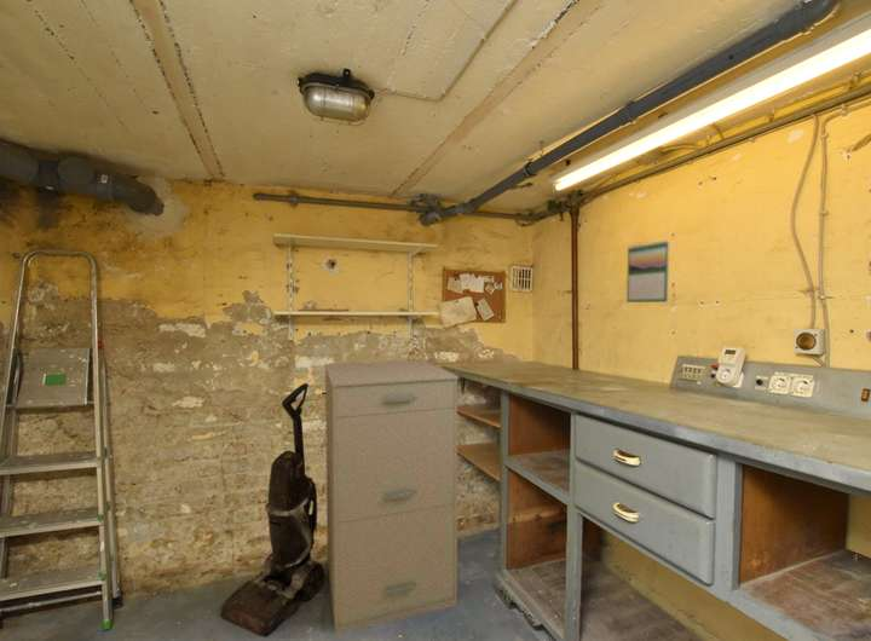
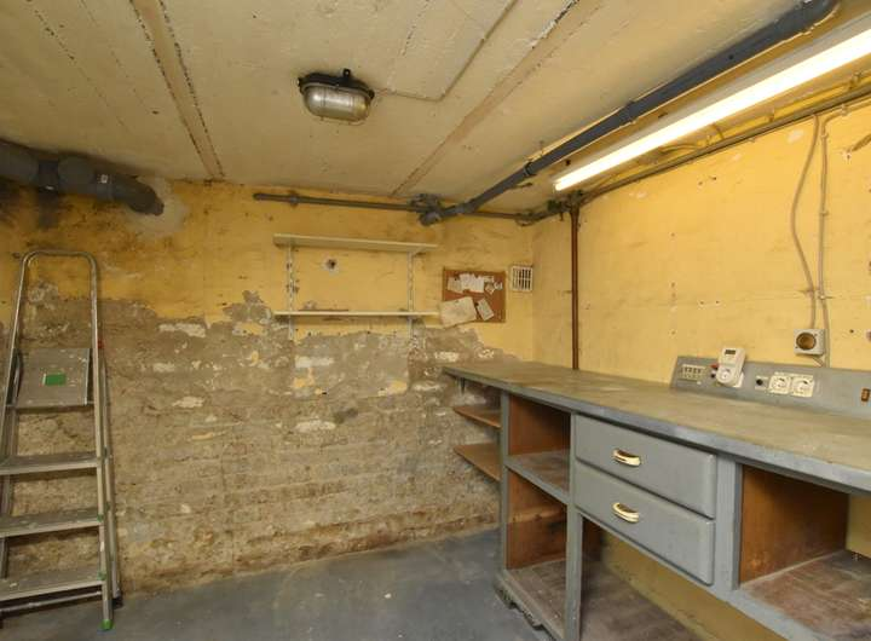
- filing cabinet [323,358,460,634]
- calendar [625,238,670,304]
- vacuum cleaner [219,382,327,639]
